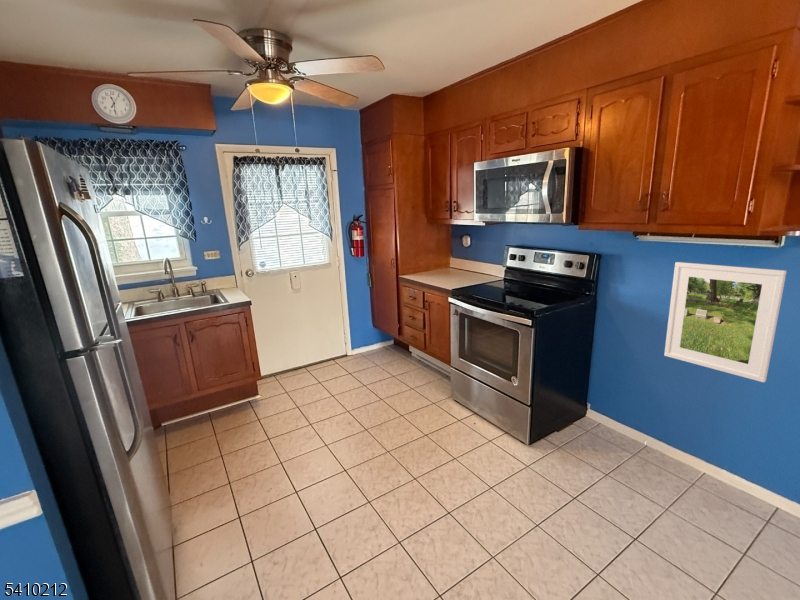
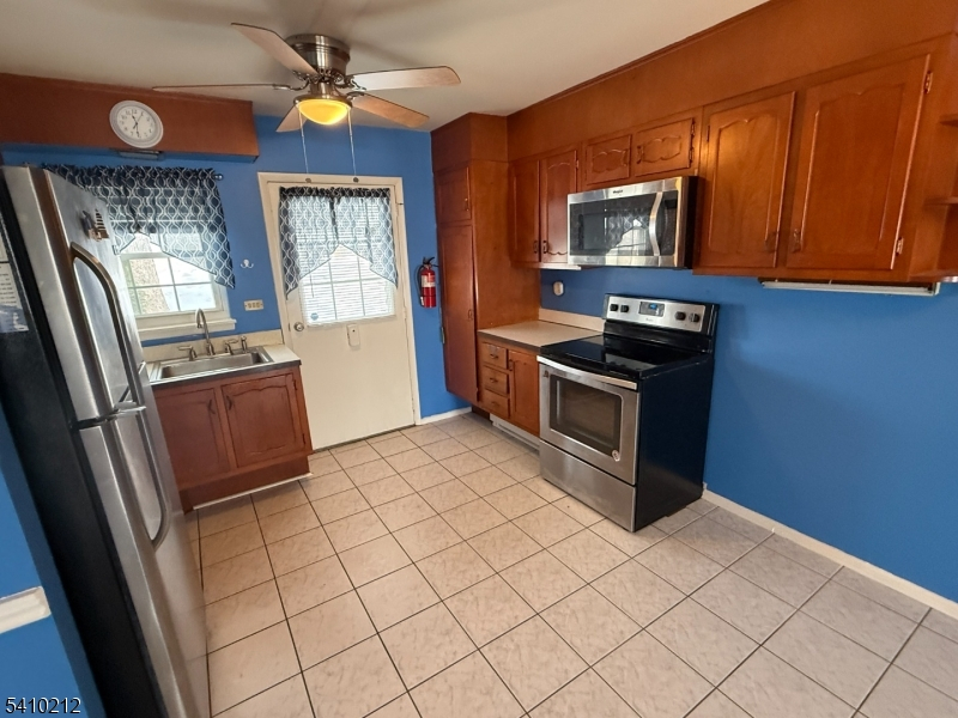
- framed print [663,261,787,383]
